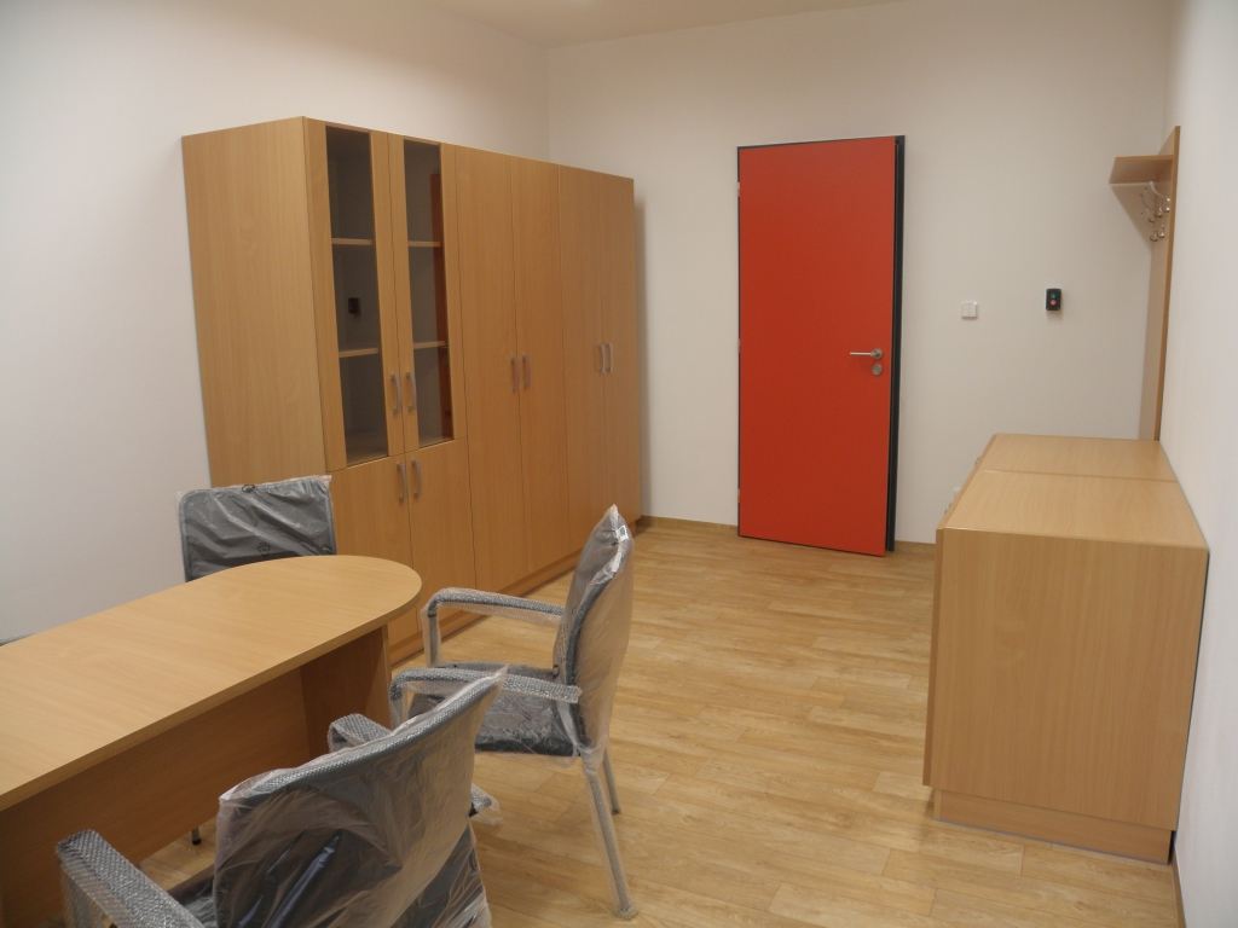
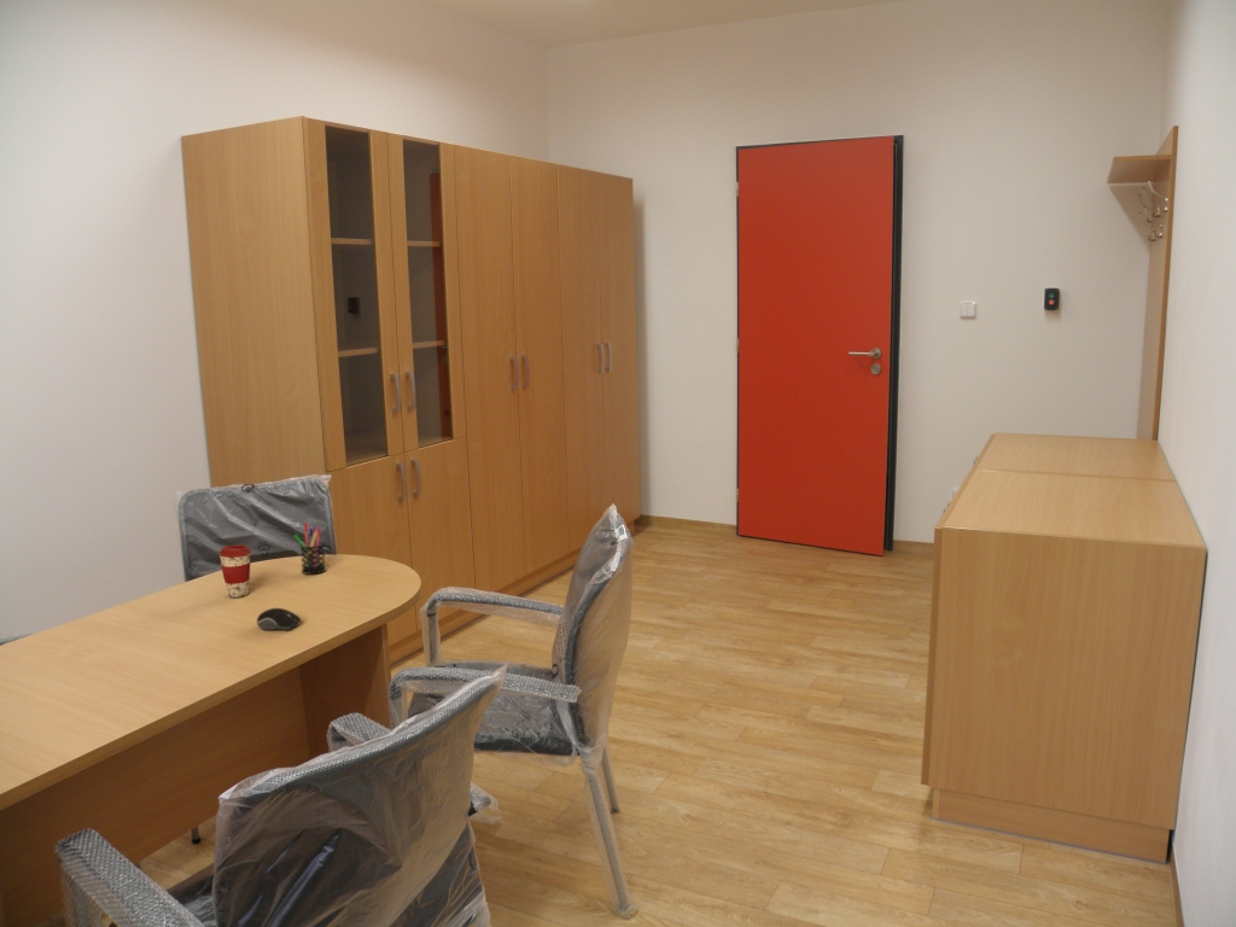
+ computer mouse [256,607,303,631]
+ coffee cup [217,544,252,599]
+ pen holder [293,523,327,576]
